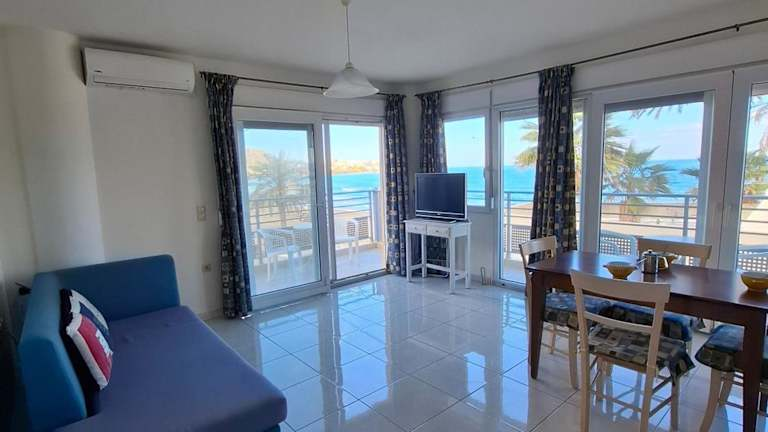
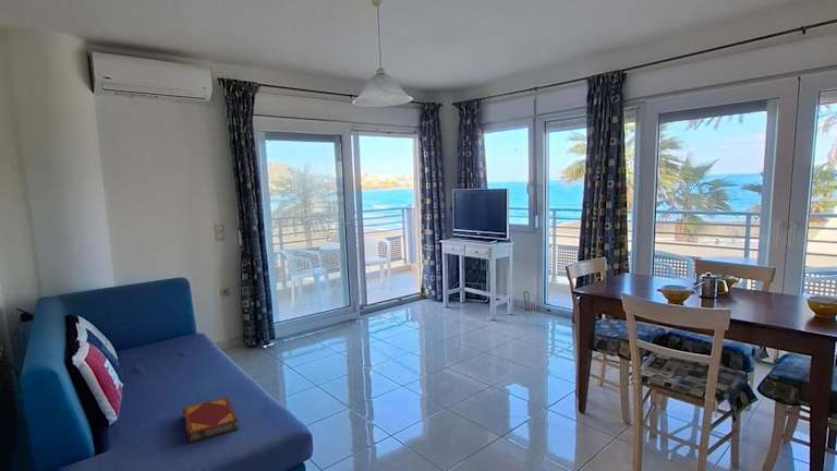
+ hardback book [182,396,240,444]
